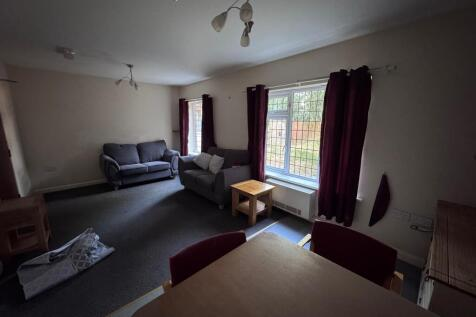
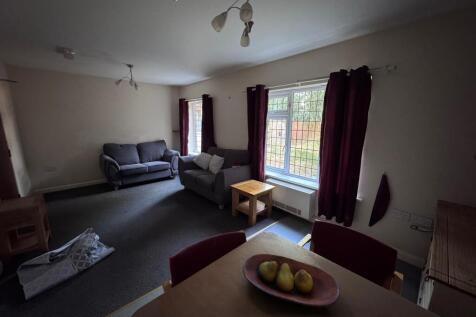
+ fruit bowl [242,253,341,308]
